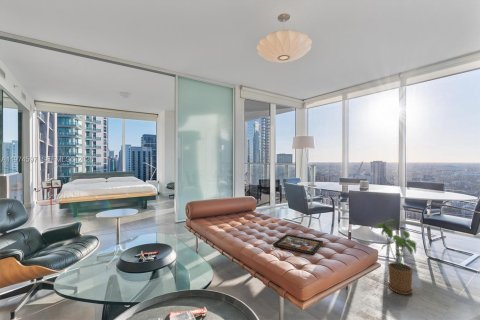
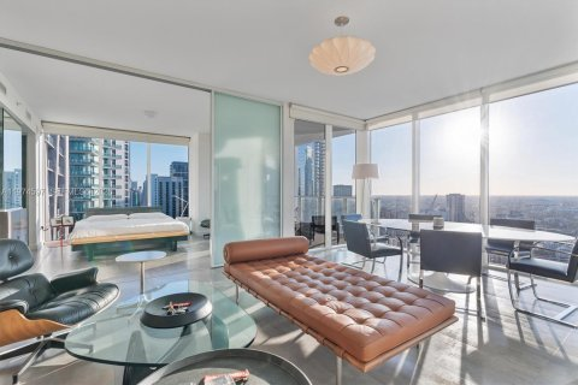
- decorative tray [272,233,324,256]
- house plant [371,219,417,296]
